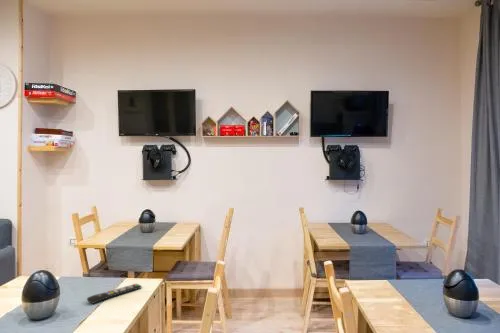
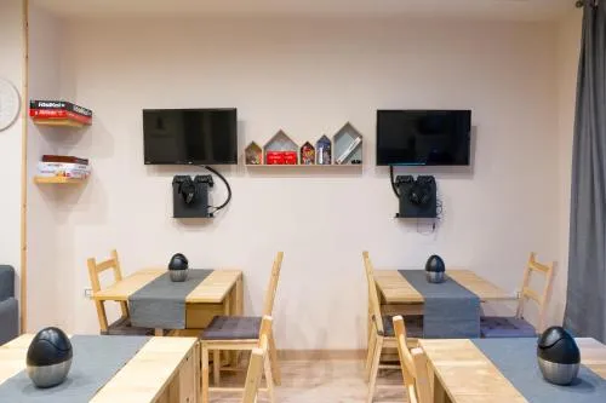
- remote control [86,283,143,305]
